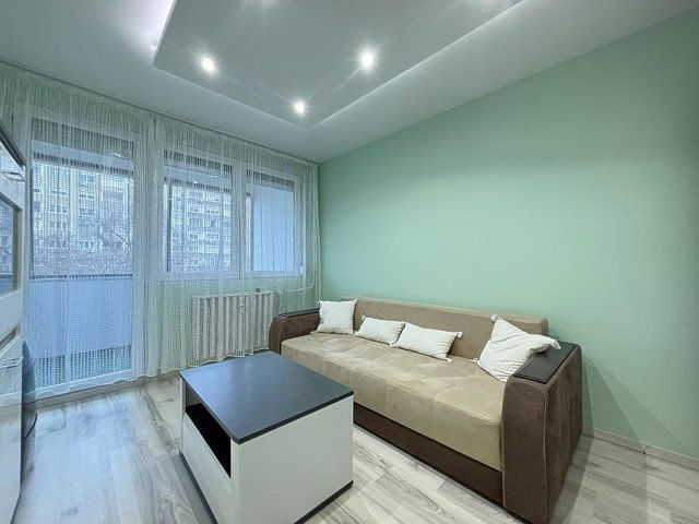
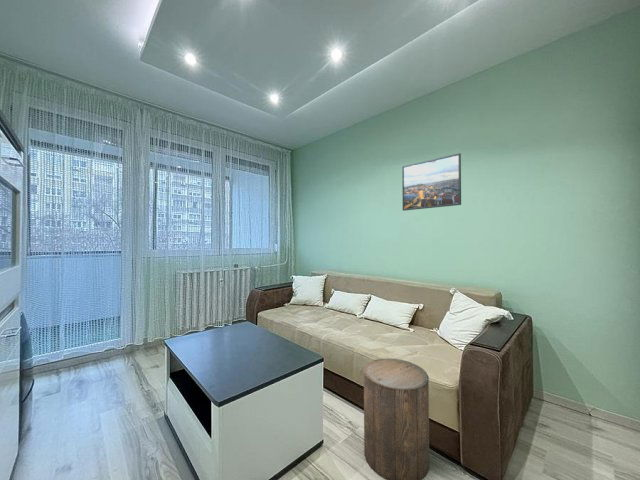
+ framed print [401,152,462,212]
+ stool [363,357,430,480]
